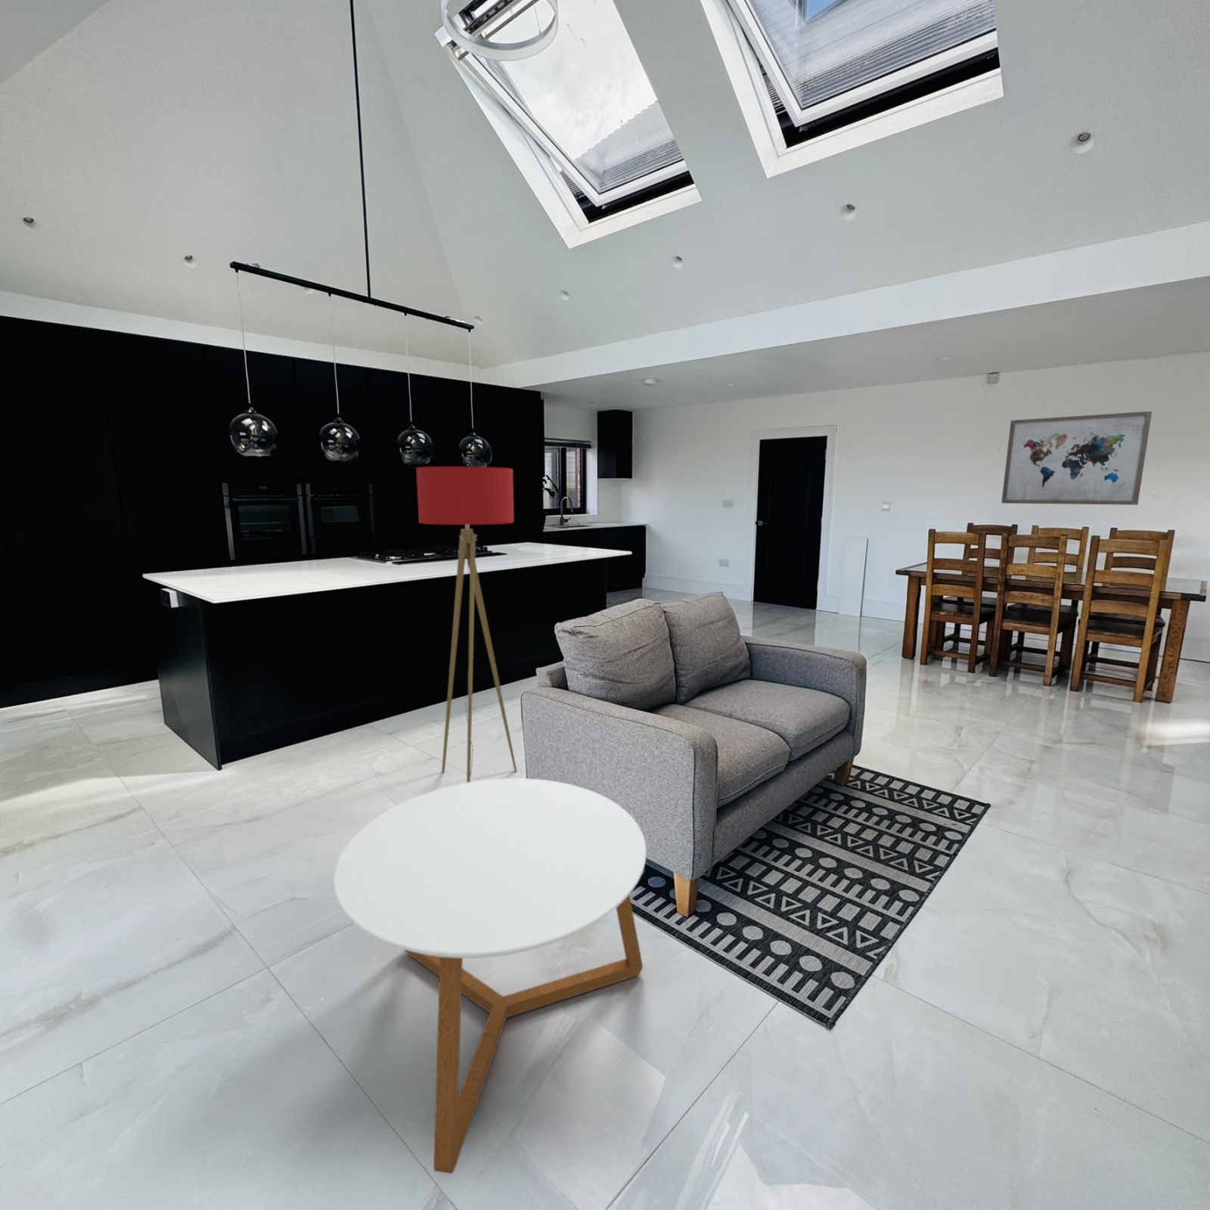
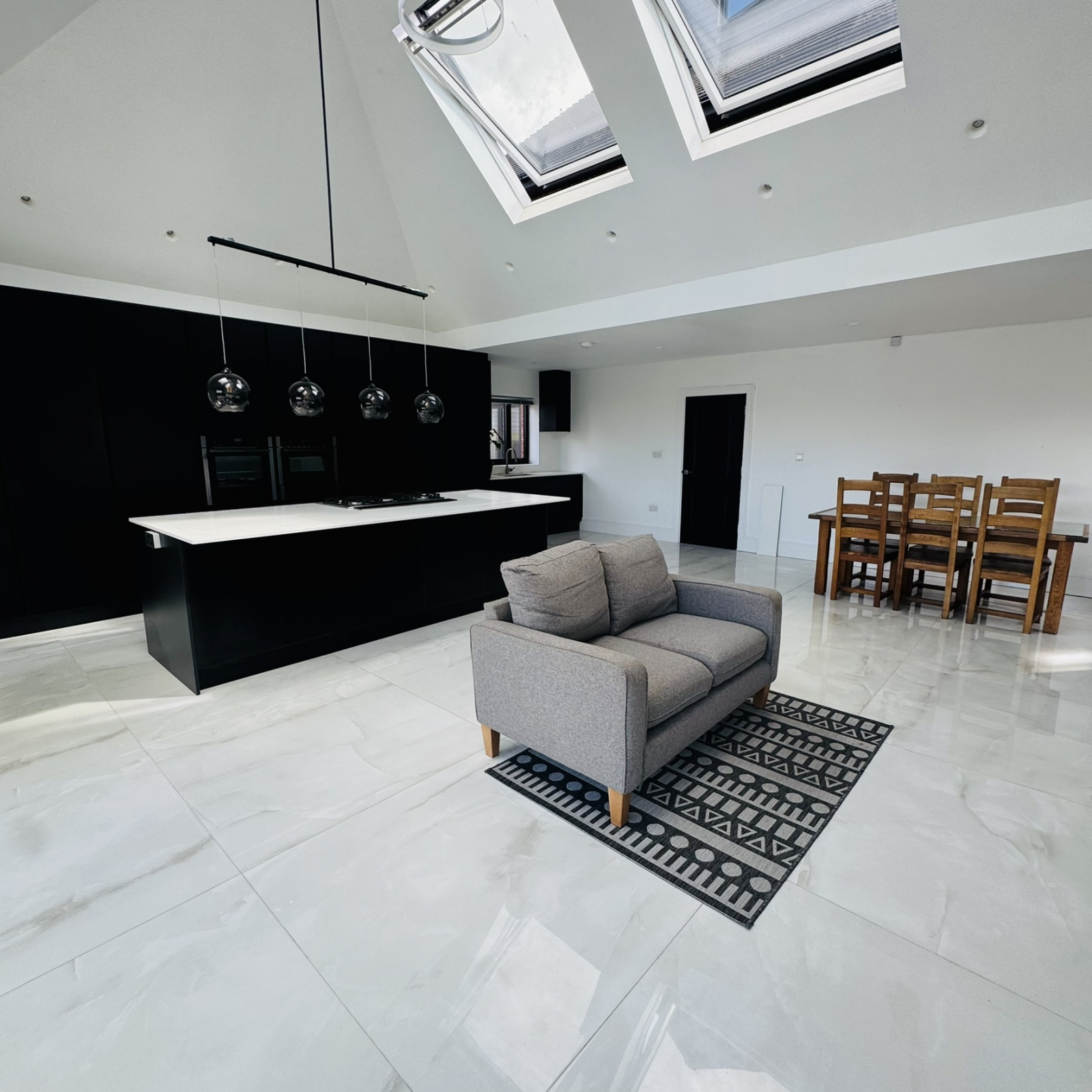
- wall art [1001,411,1152,506]
- coffee table [332,778,647,1175]
- floor lamp [416,465,517,782]
